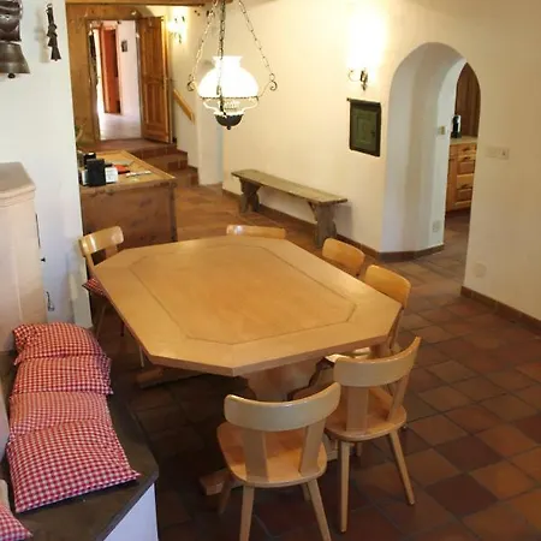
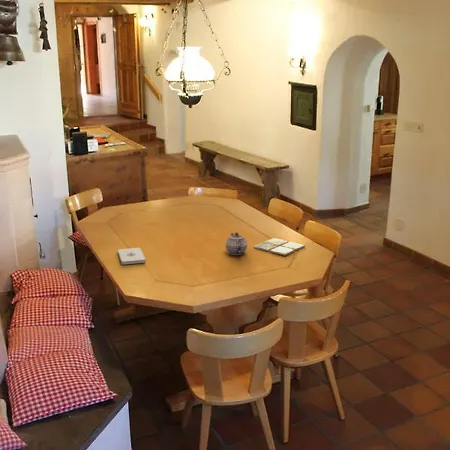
+ drink coaster [253,237,306,256]
+ teapot [225,232,248,256]
+ notepad [117,247,147,265]
